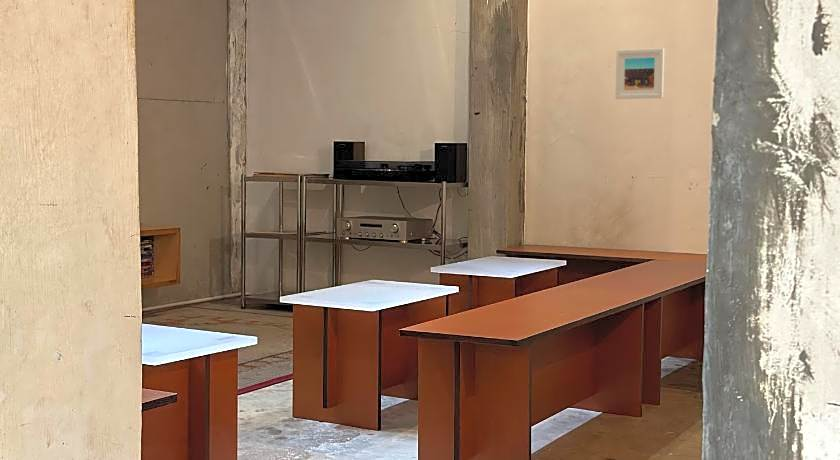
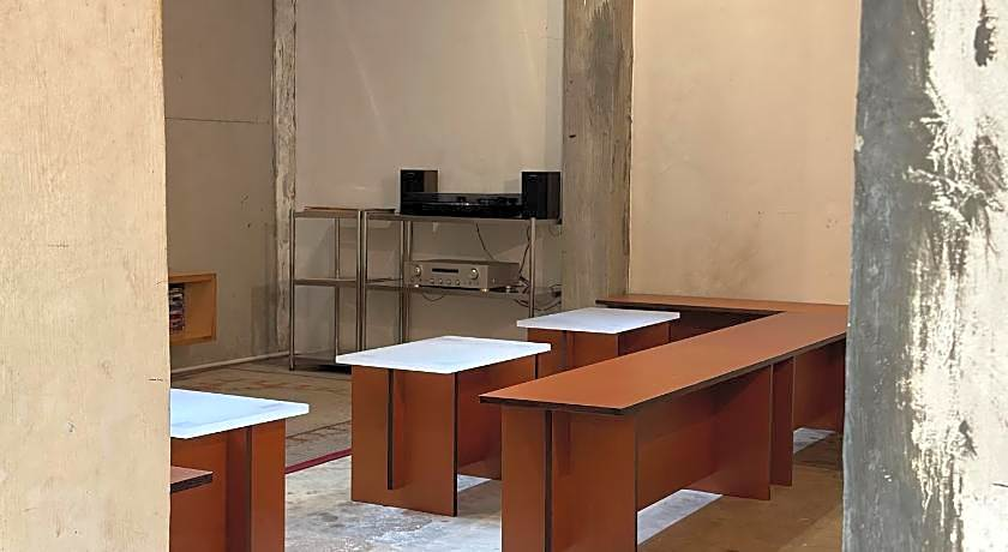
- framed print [615,47,665,100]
